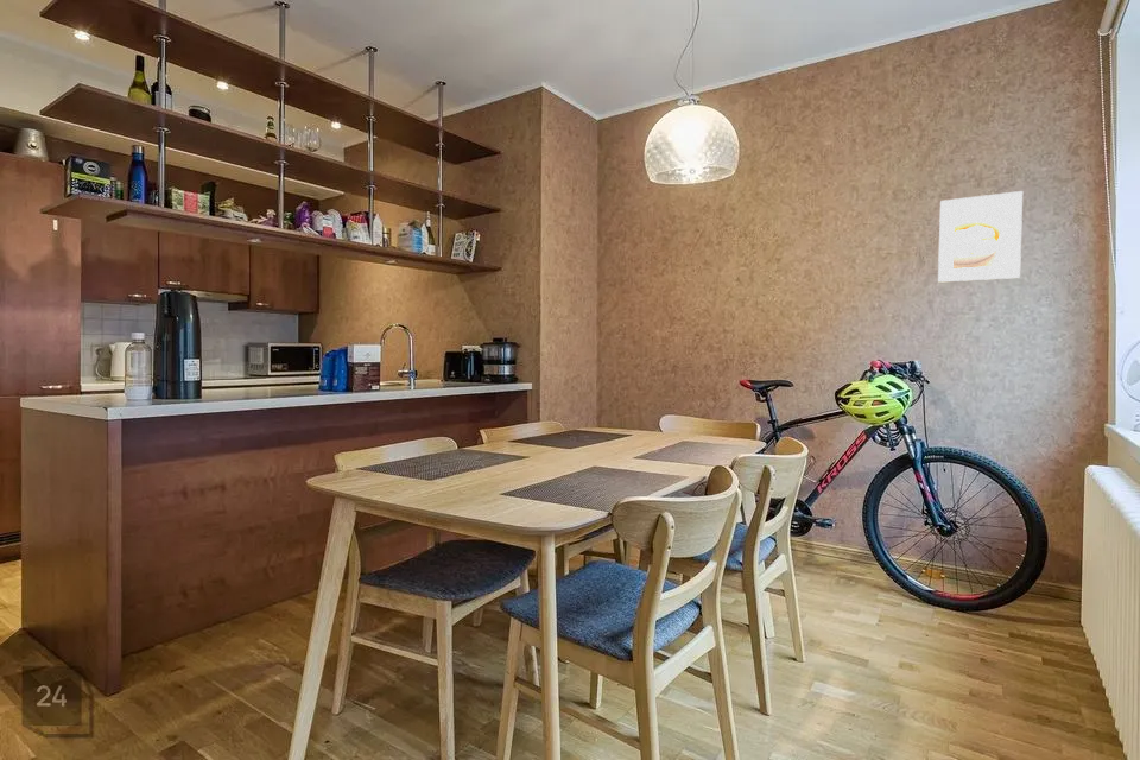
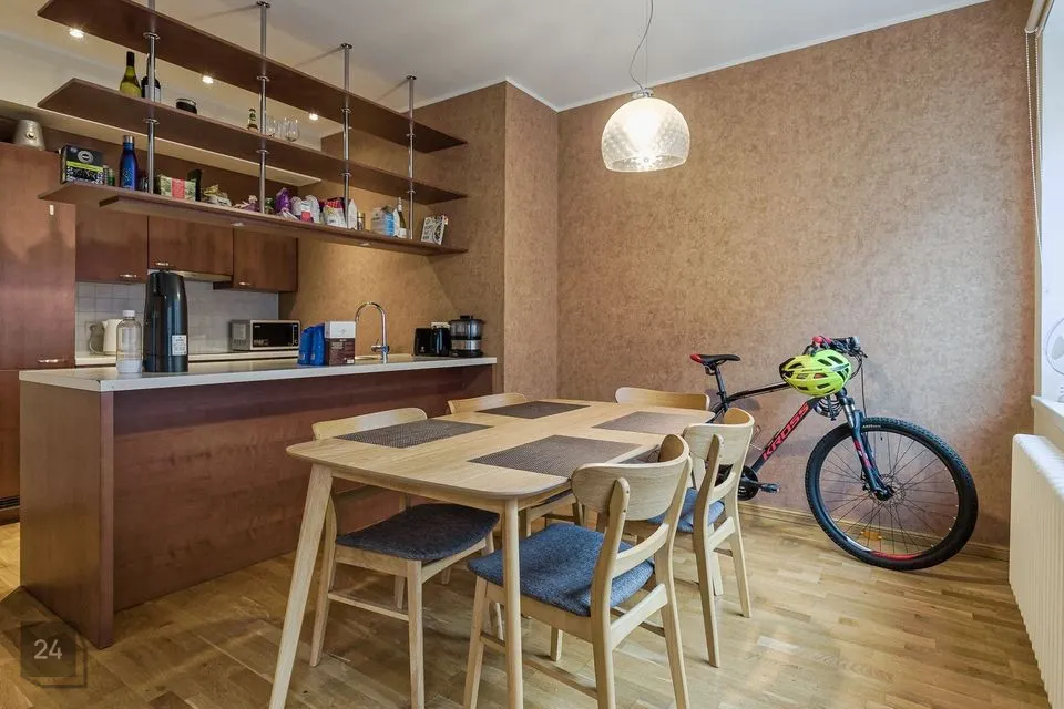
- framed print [937,190,1024,284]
